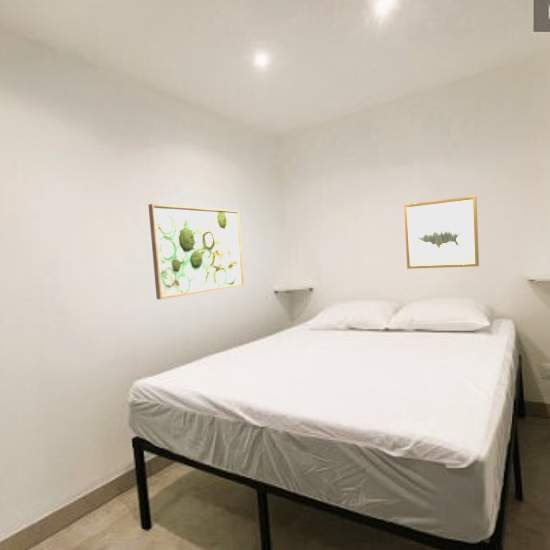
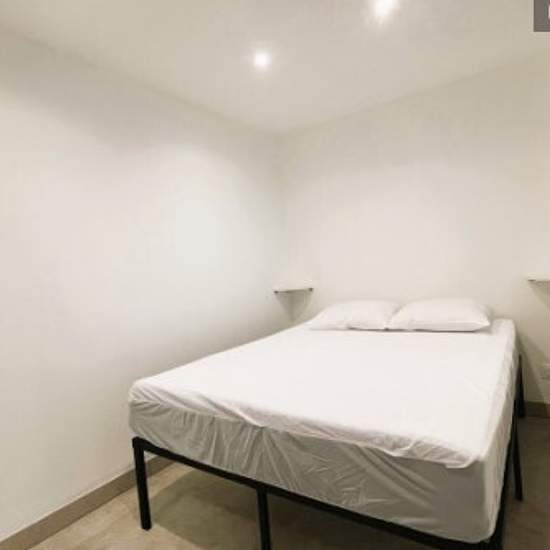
- wall art [148,203,245,300]
- wall art [403,195,480,270]
